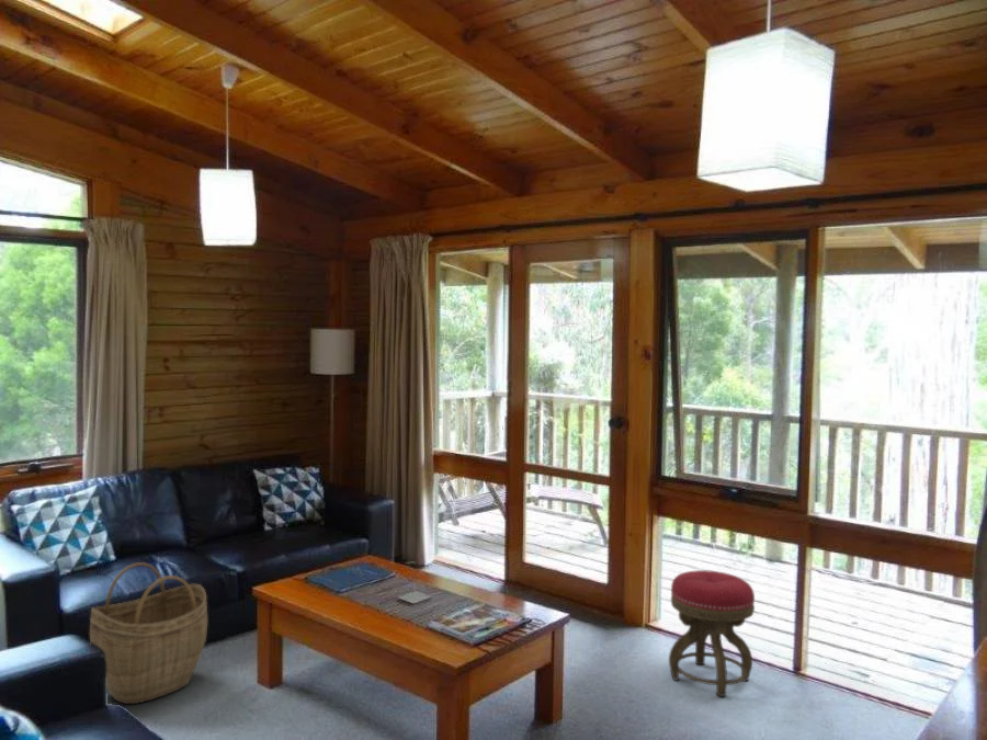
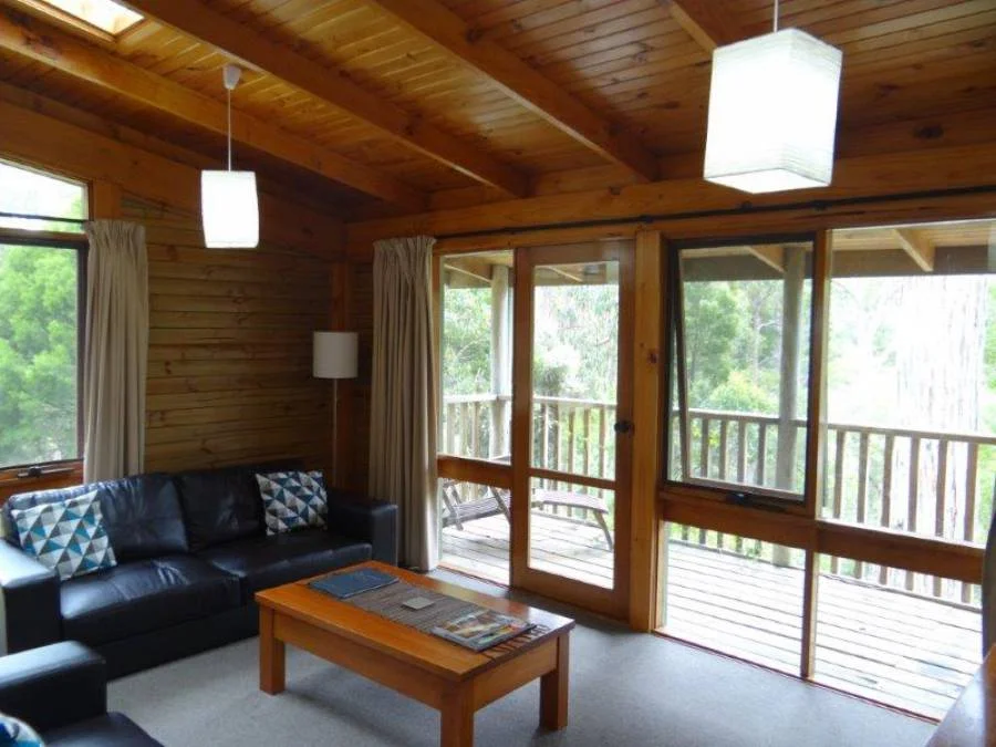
- stool [668,569,756,697]
- woven basket [89,561,208,705]
